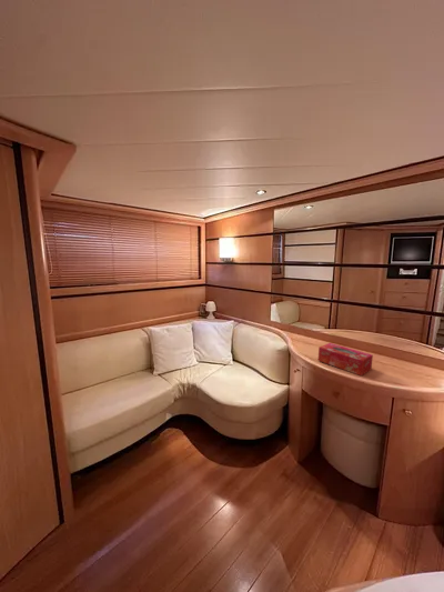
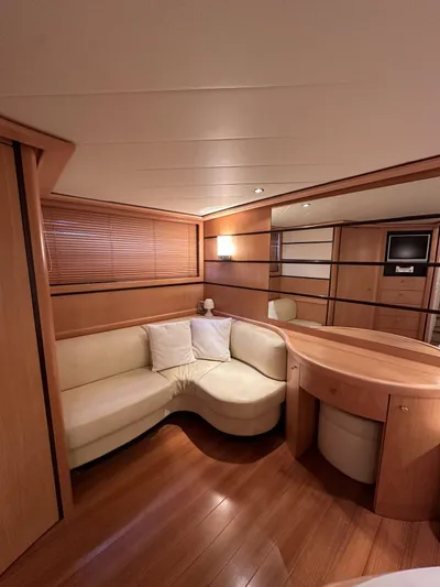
- tissue box [317,342,374,377]
